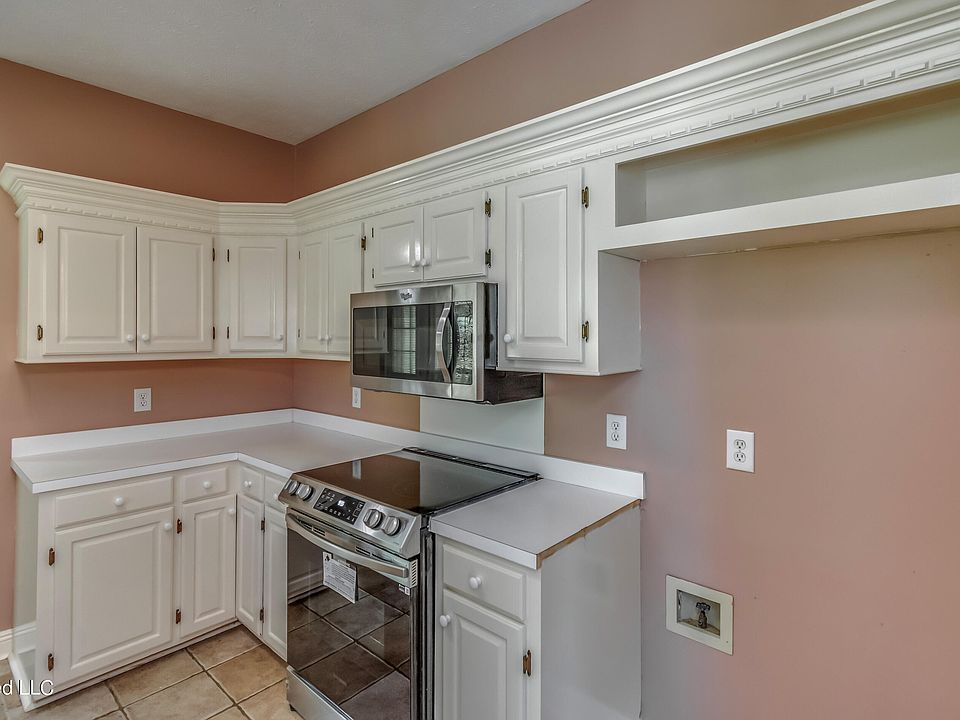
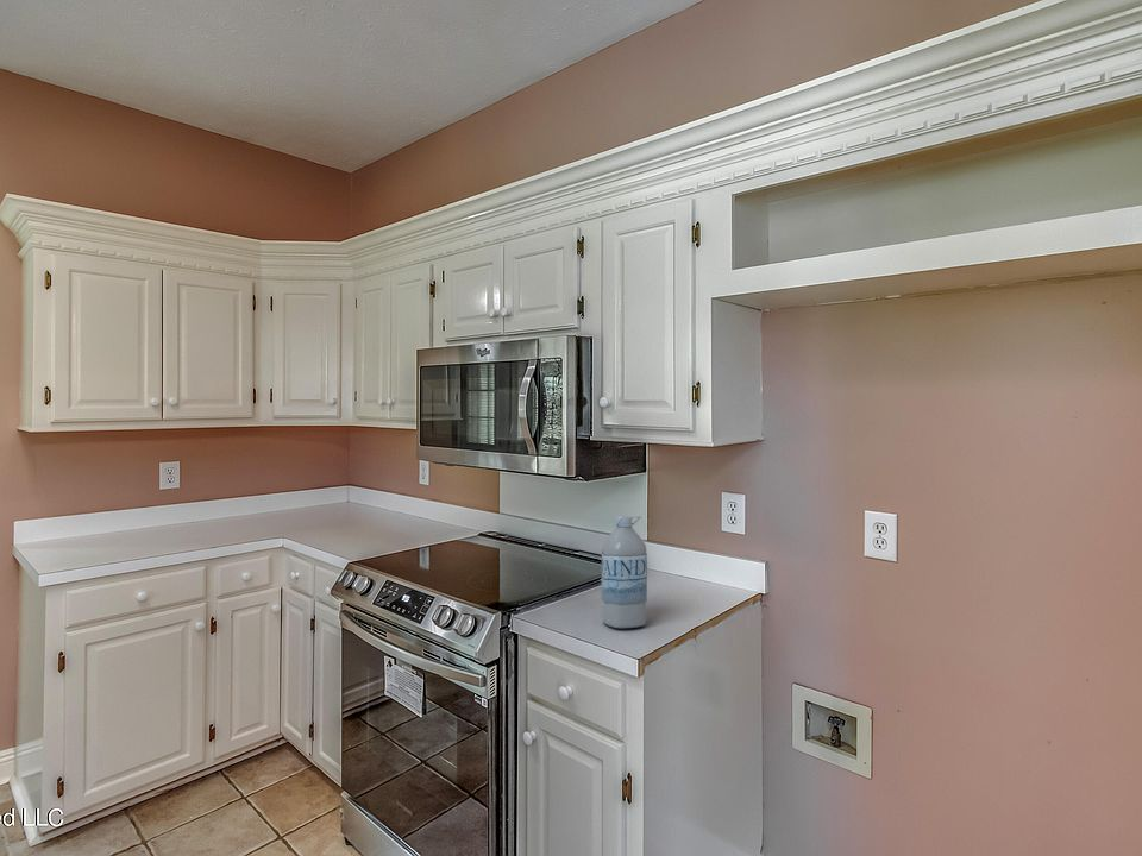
+ water bottle [601,514,648,629]
